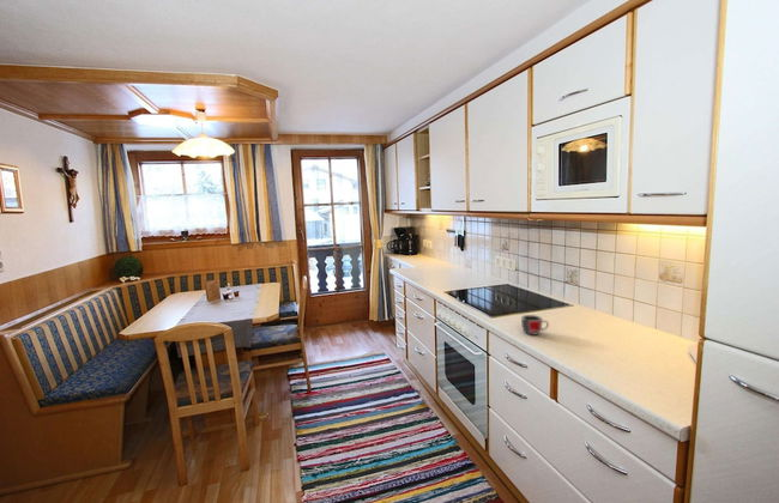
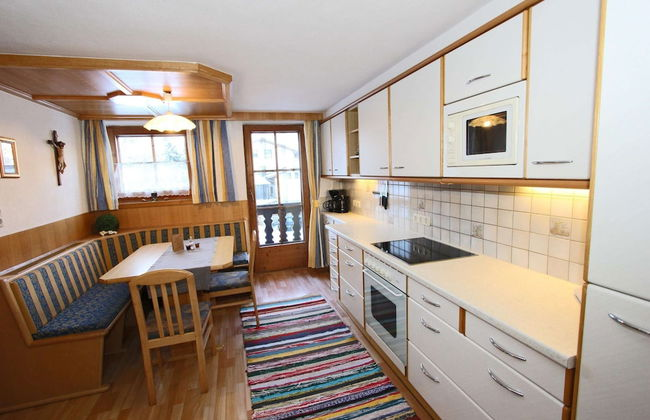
- mug [520,314,550,337]
